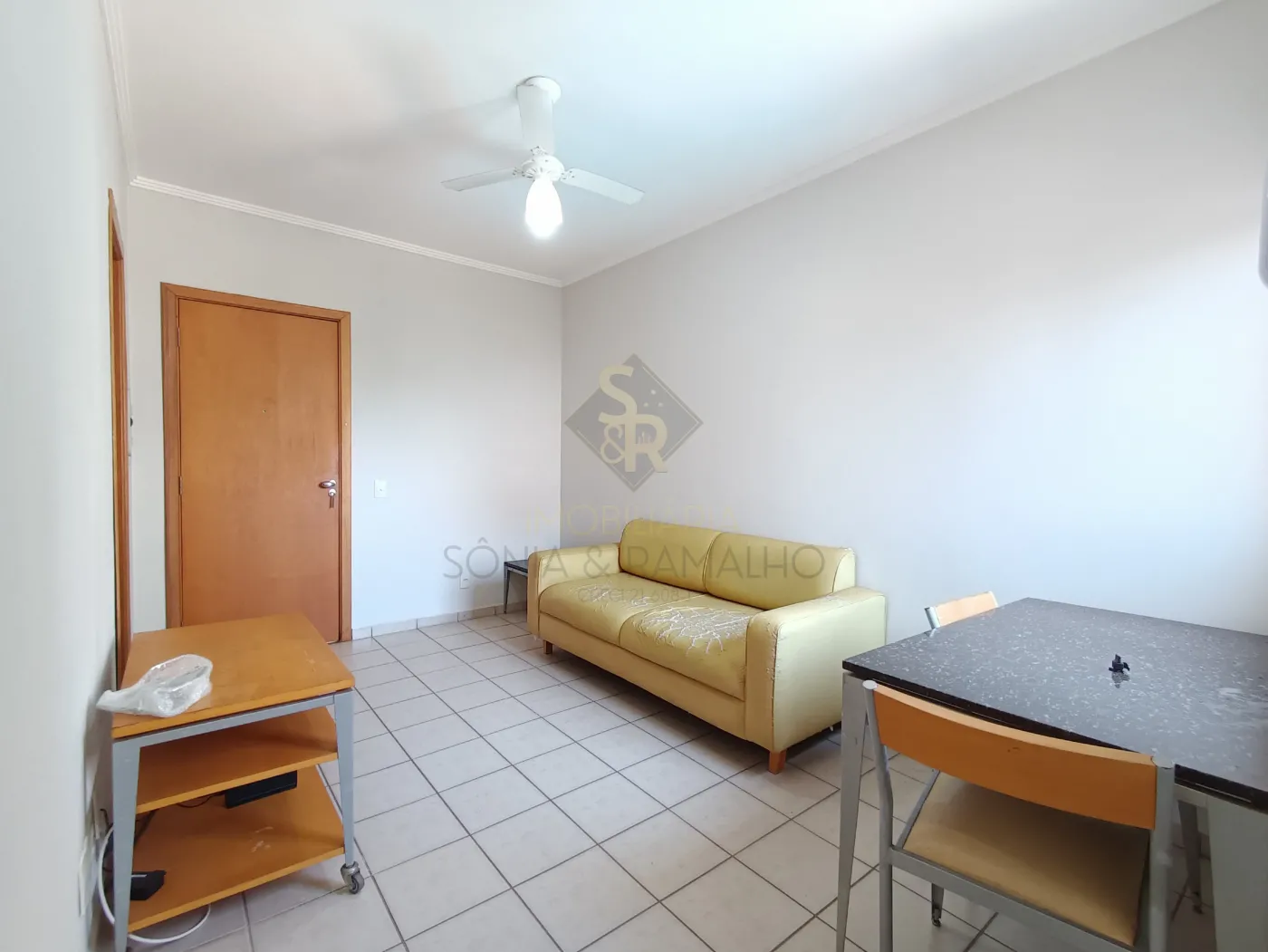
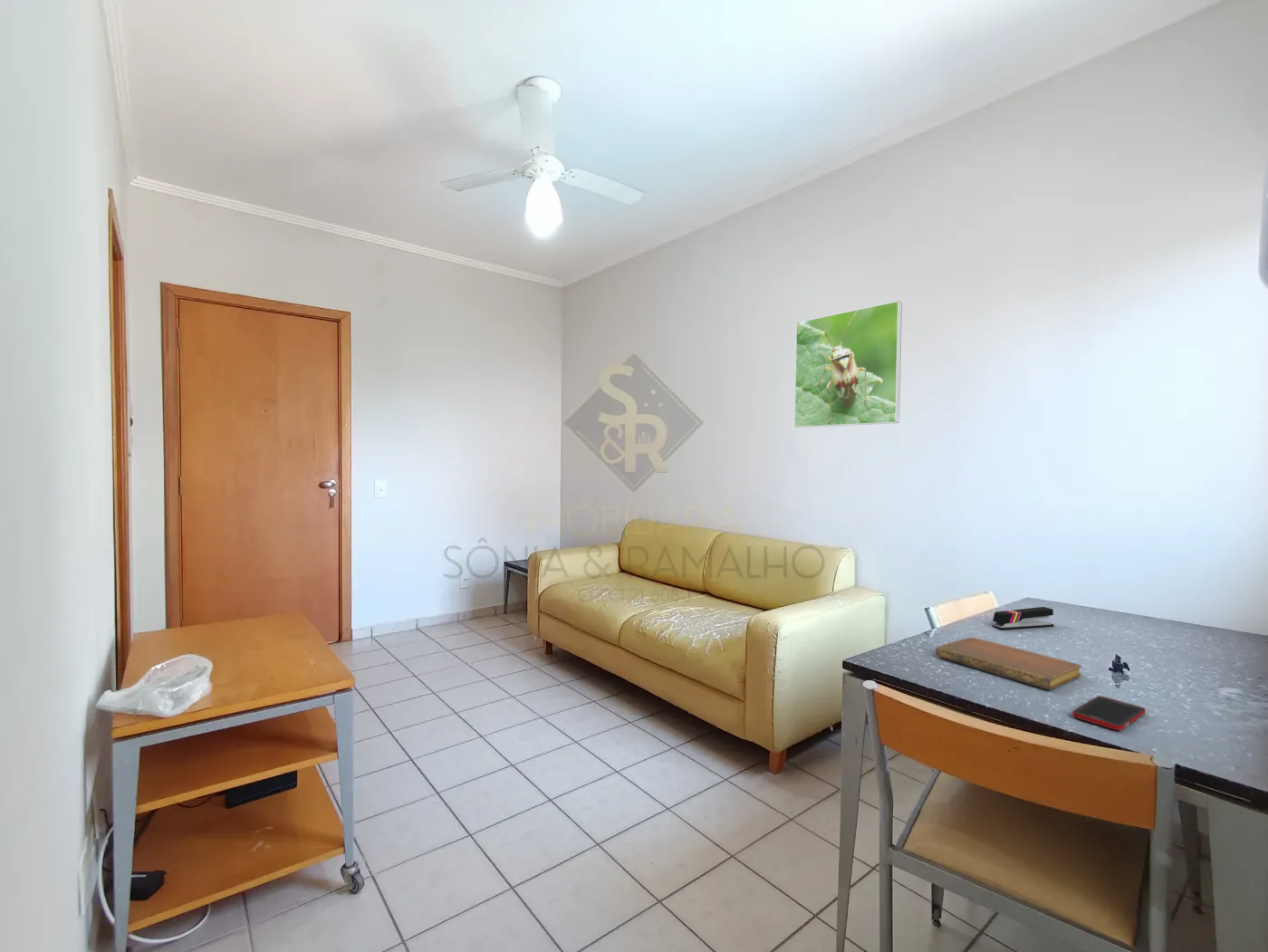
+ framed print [793,300,903,428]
+ notebook [935,637,1082,691]
+ cell phone [1071,695,1147,732]
+ stapler [992,606,1054,630]
